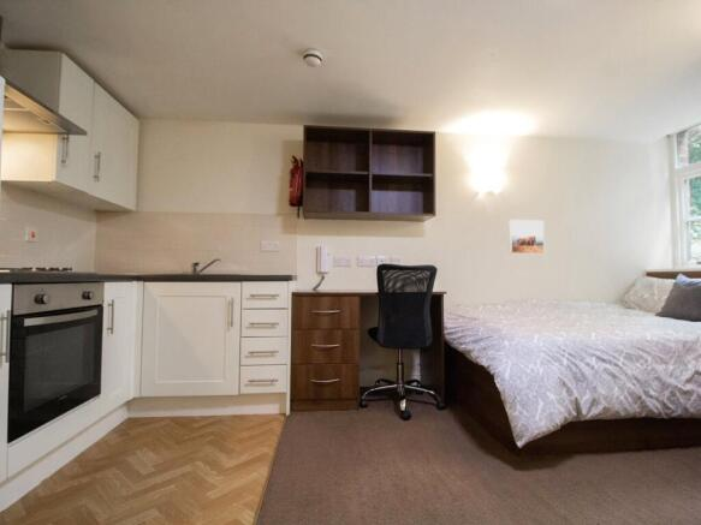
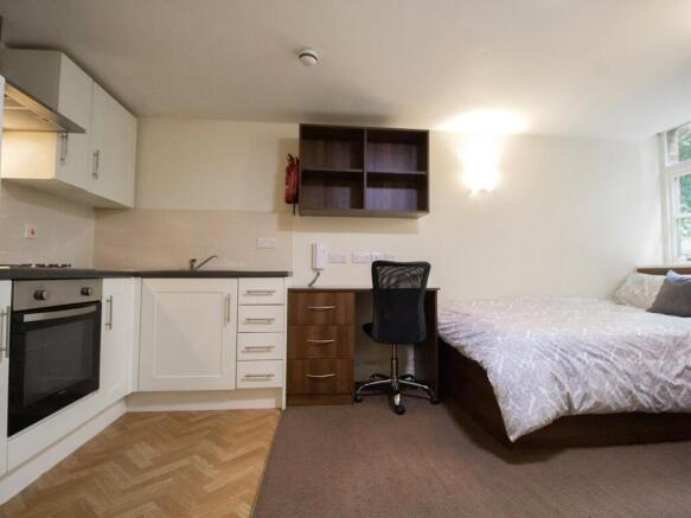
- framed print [509,219,545,255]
